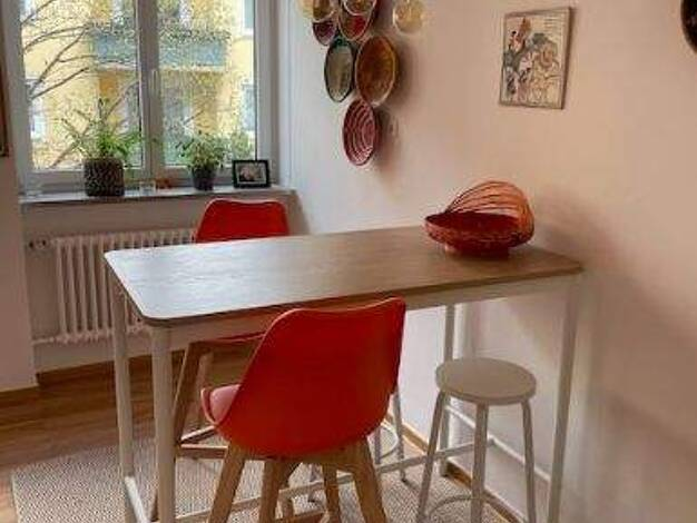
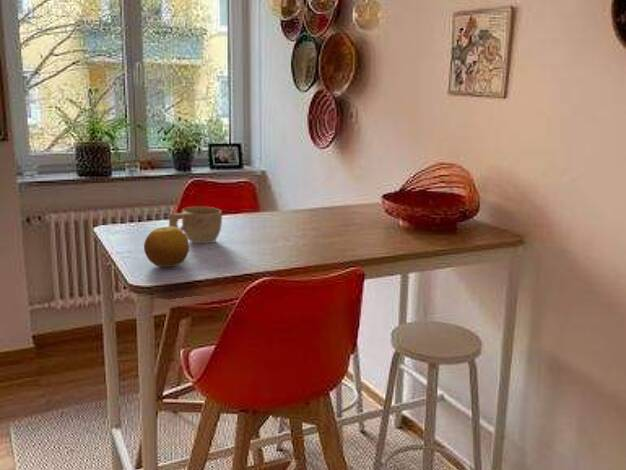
+ cup [168,206,223,244]
+ fruit [143,226,190,268]
